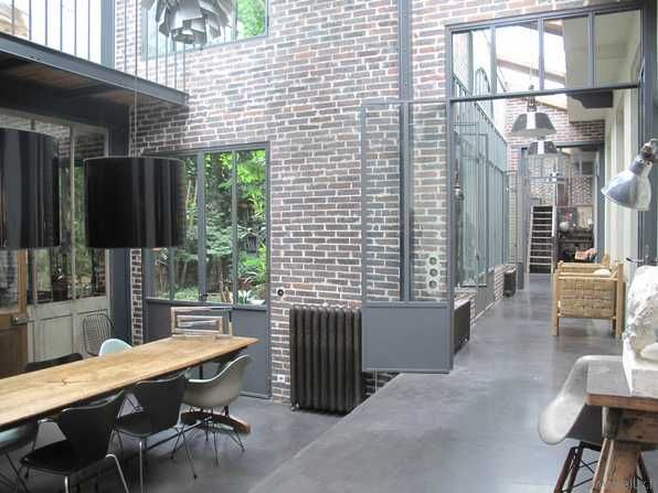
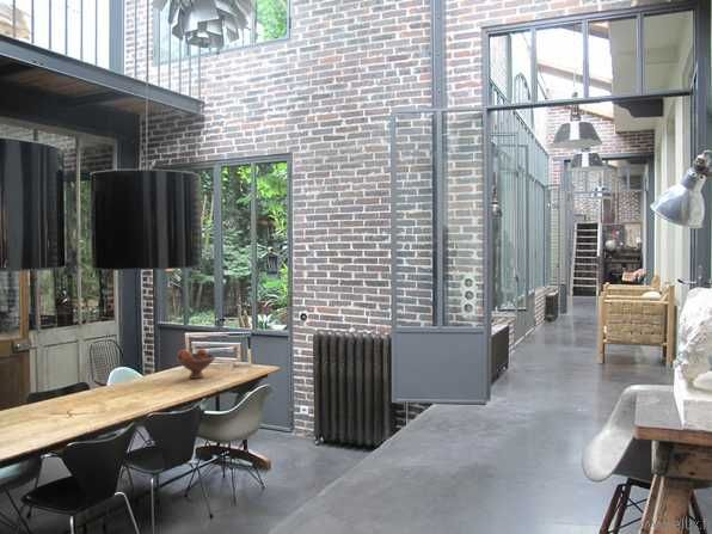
+ fruit bowl [176,348,217,380]
